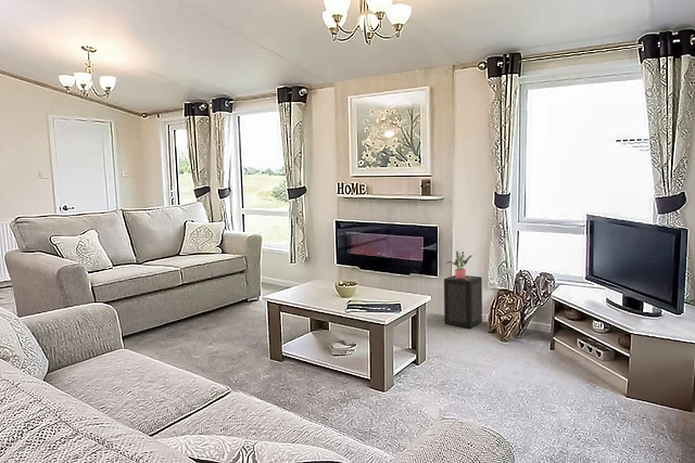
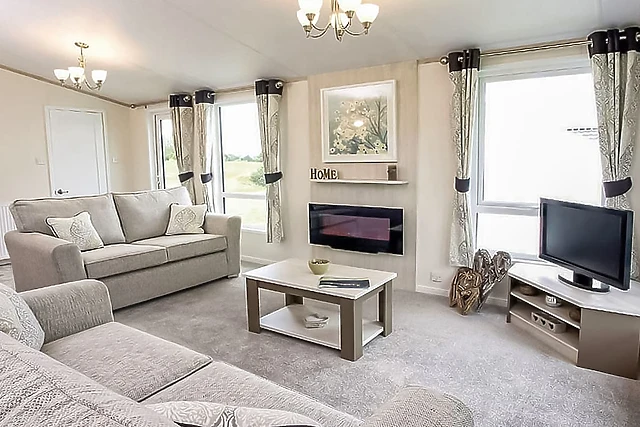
- potted plant [445,250,473,280]
- speaker [443,274,483,330]
